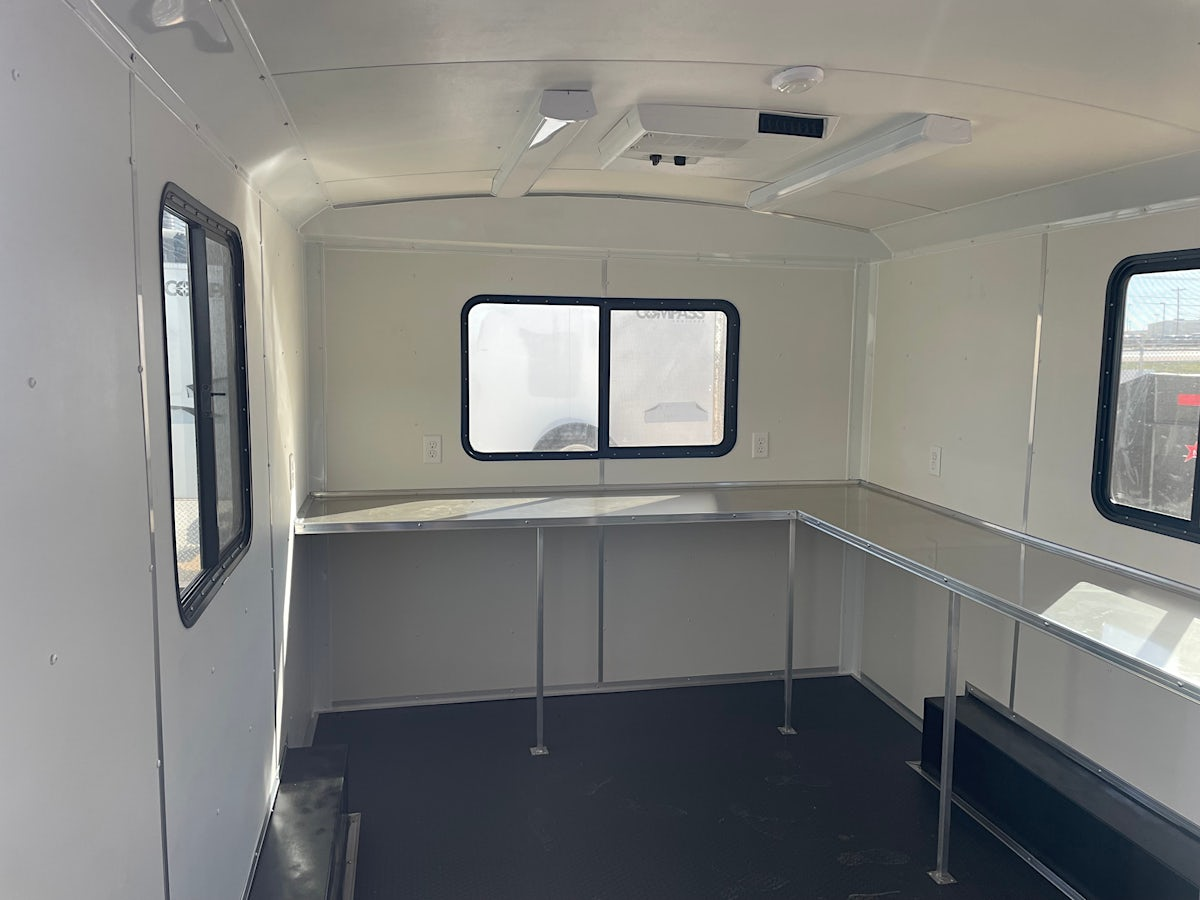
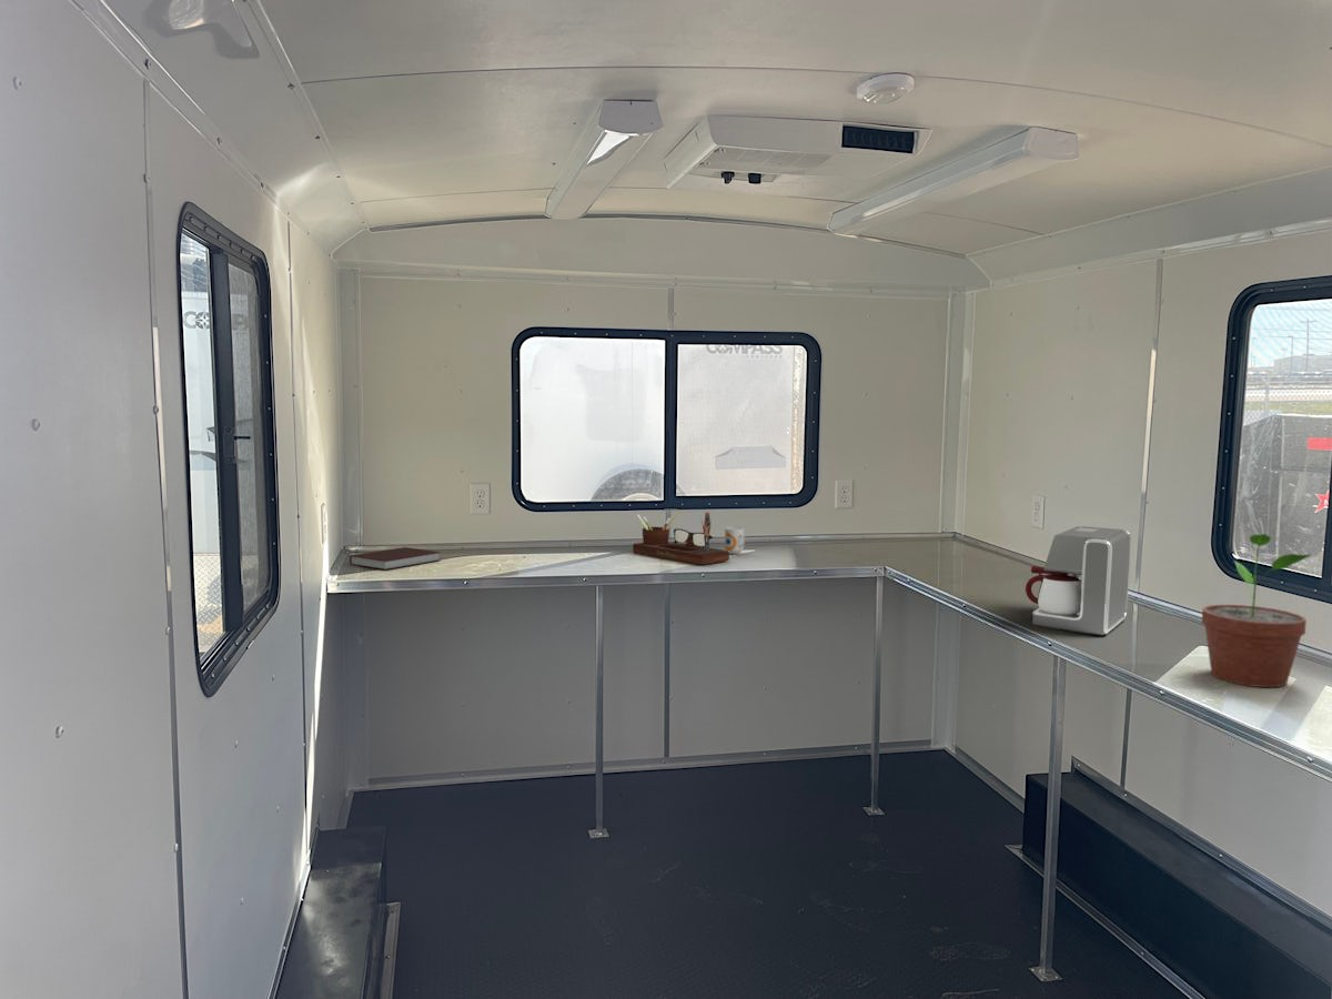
+ mug [724,526,746,555]
+ notebook [349,546,442,571]
+ desk organizer [632,508,730,566]
+ potted plant [1201,533,1311,688]
+ coffee maker [1025,525,1132,637]
